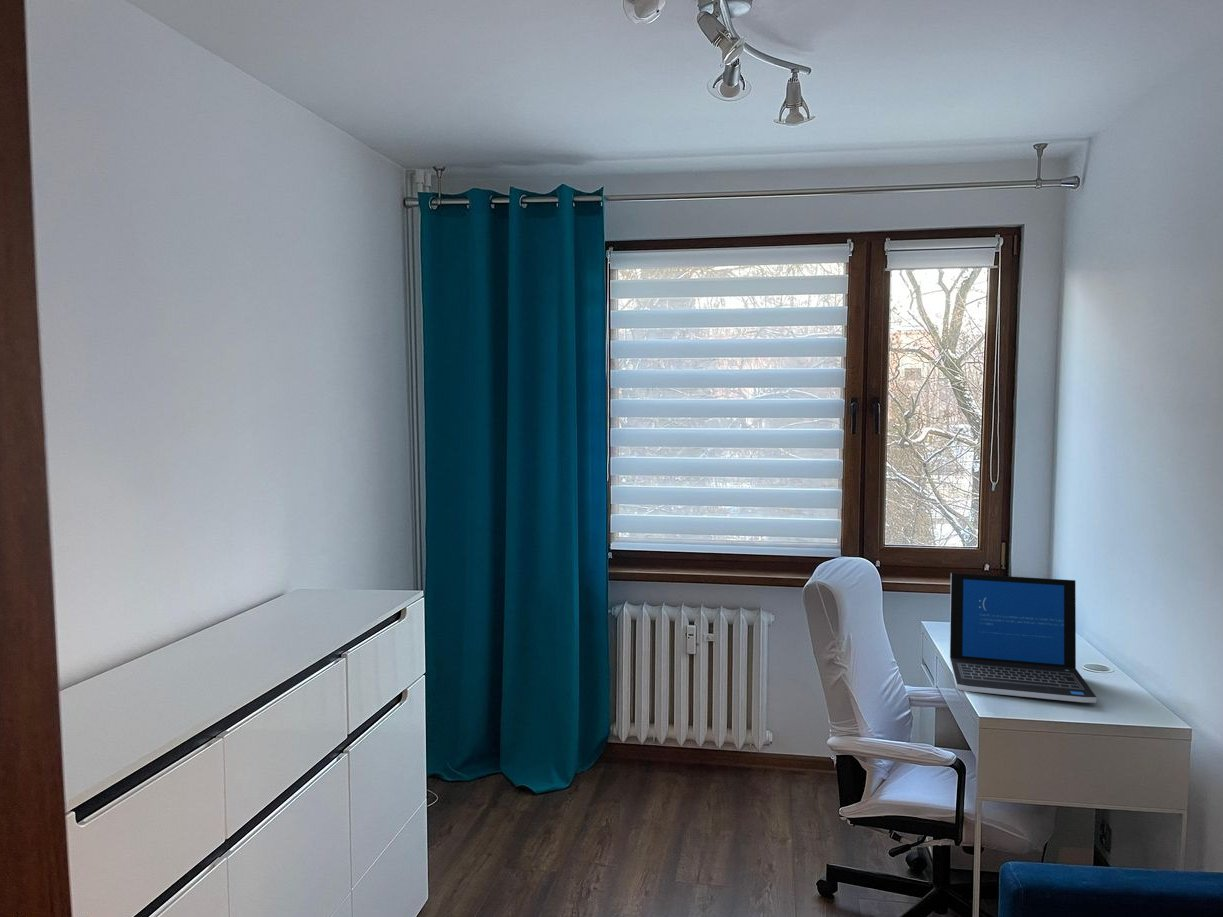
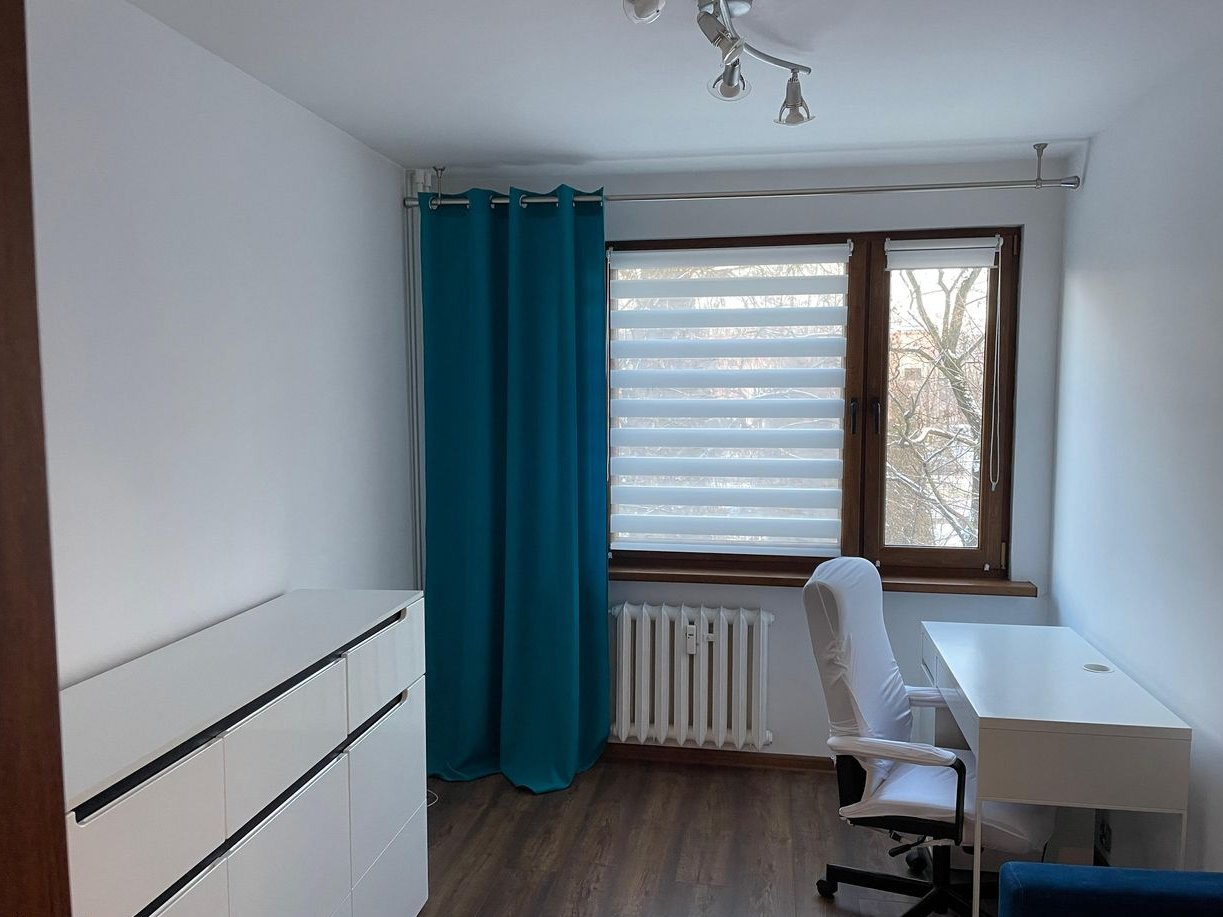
- laptop [949,572,1098,704]
